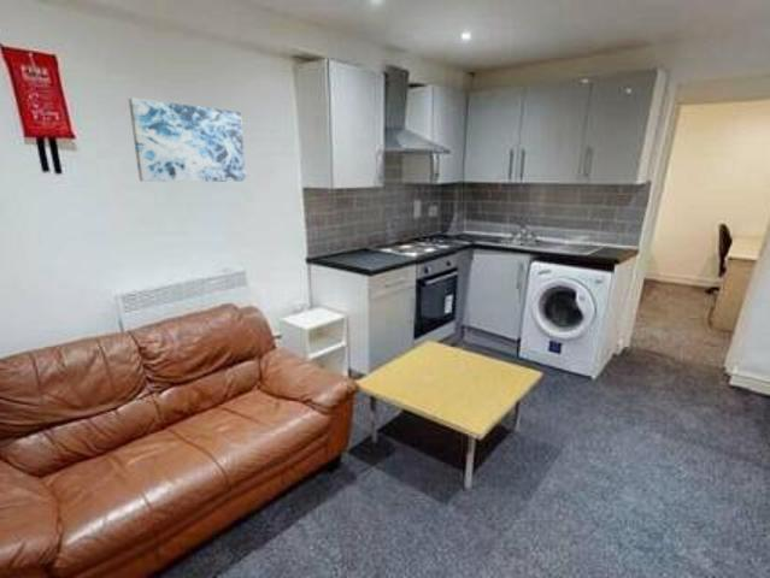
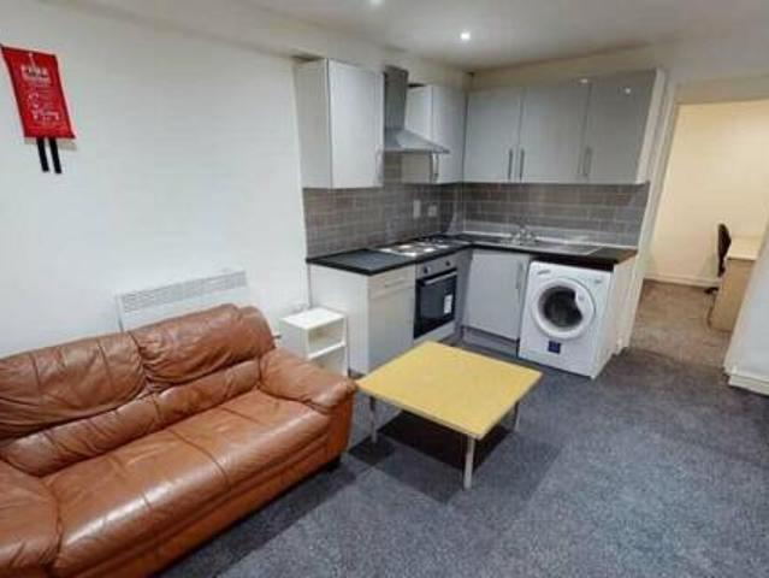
- wall art [128,96,247,183]
